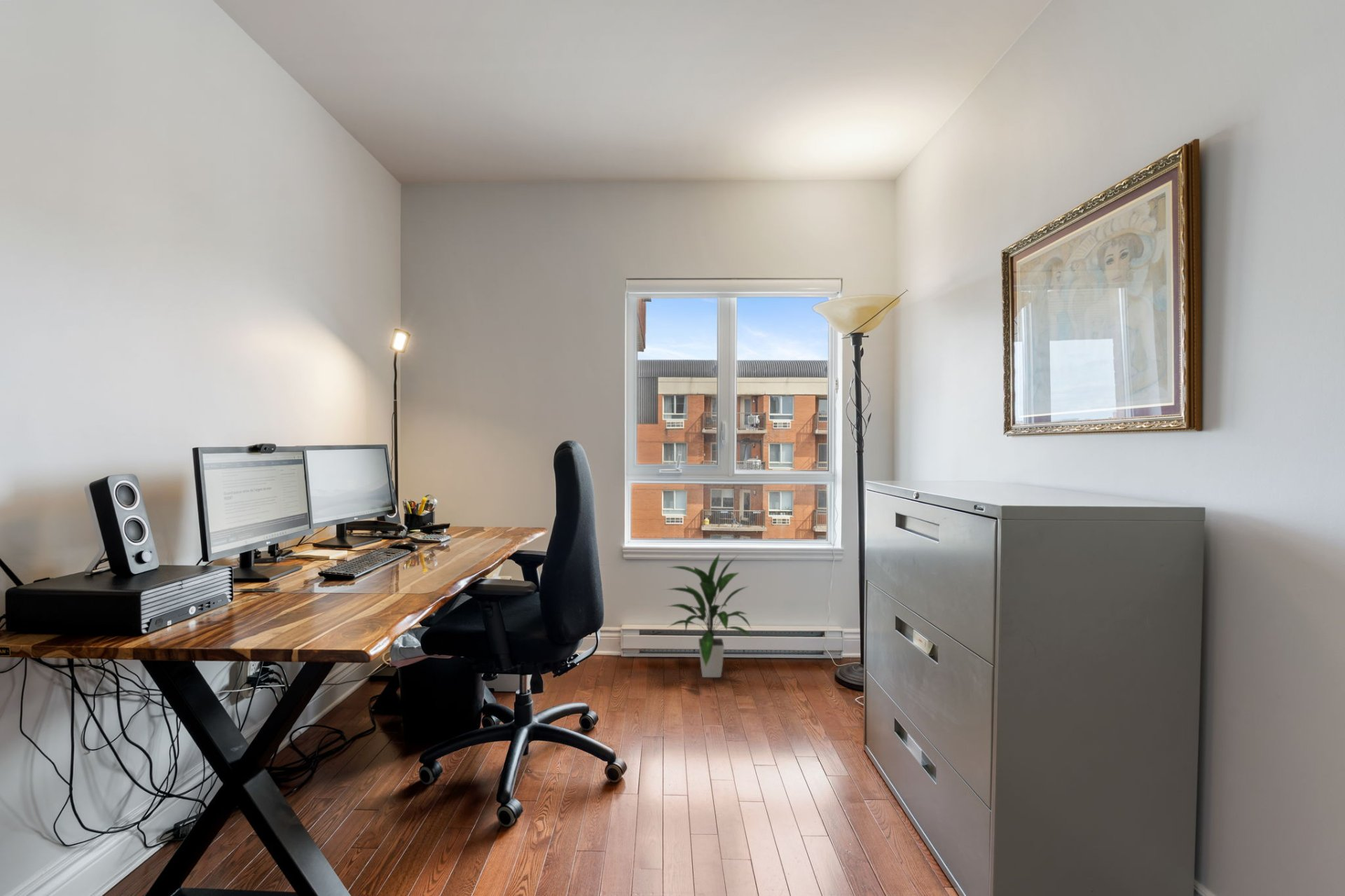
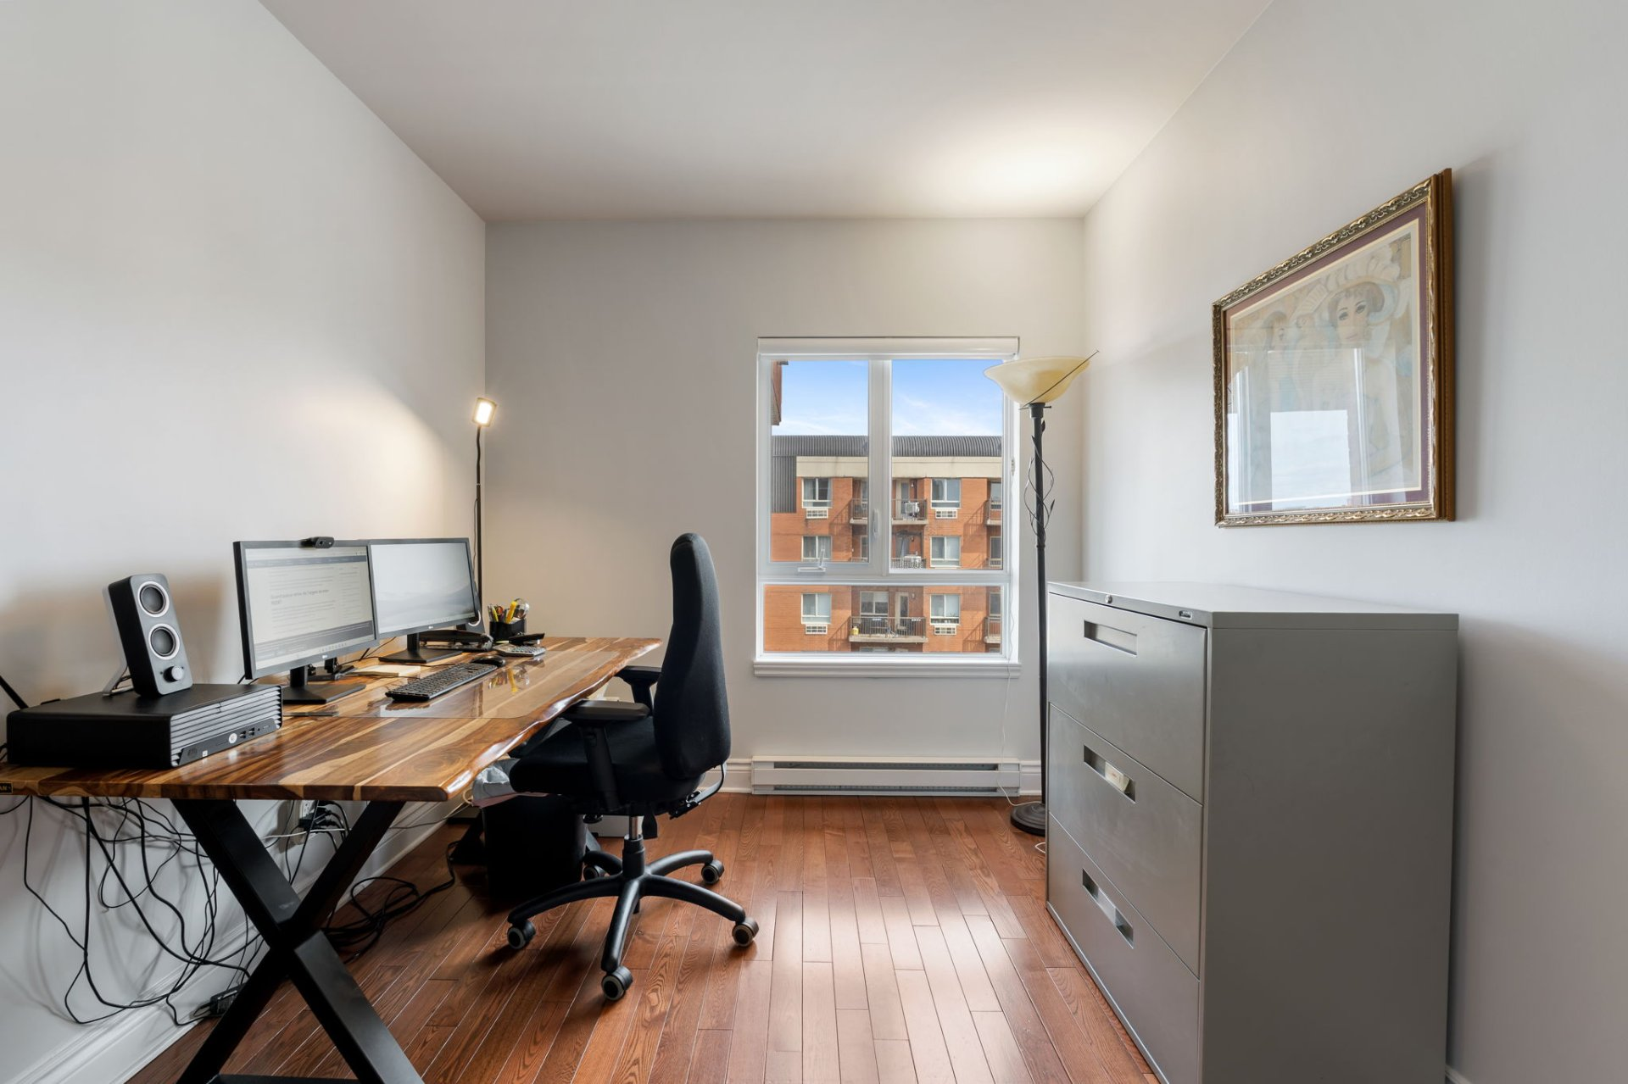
- indoor plant [664,551,753,678]
